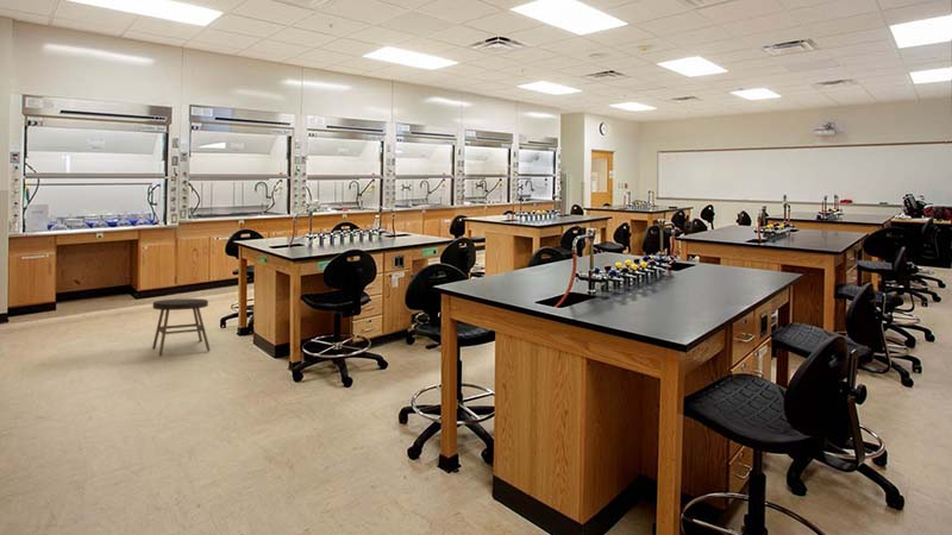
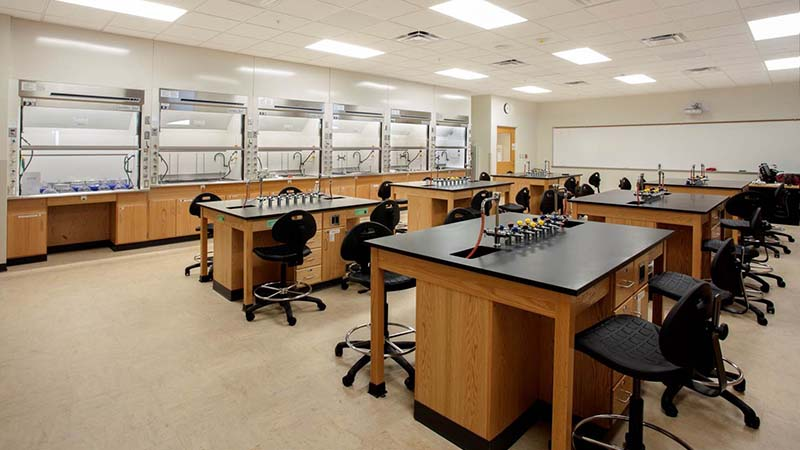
- stool [151,297,211,357]
